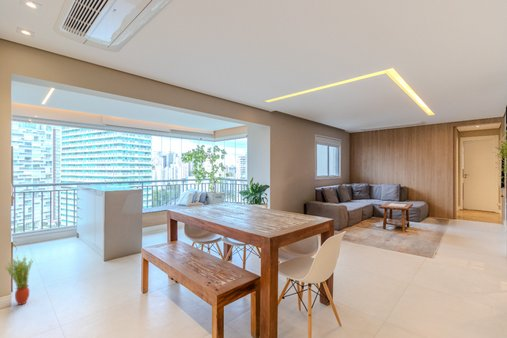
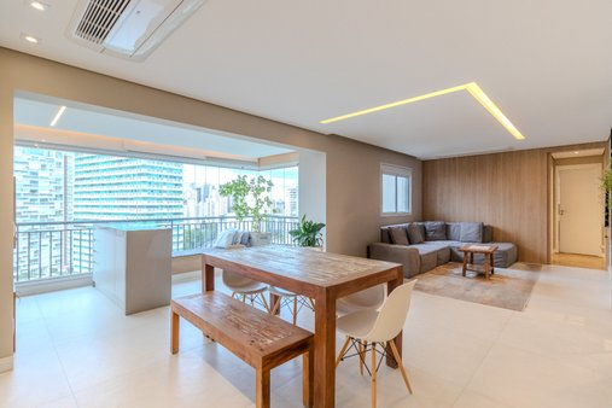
- potted plant [4,255,33,306]
